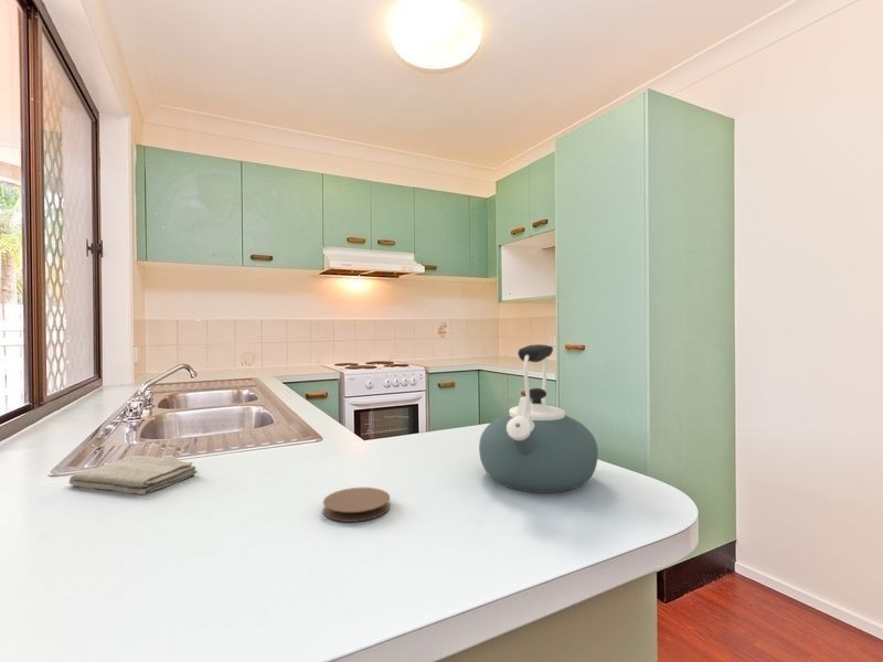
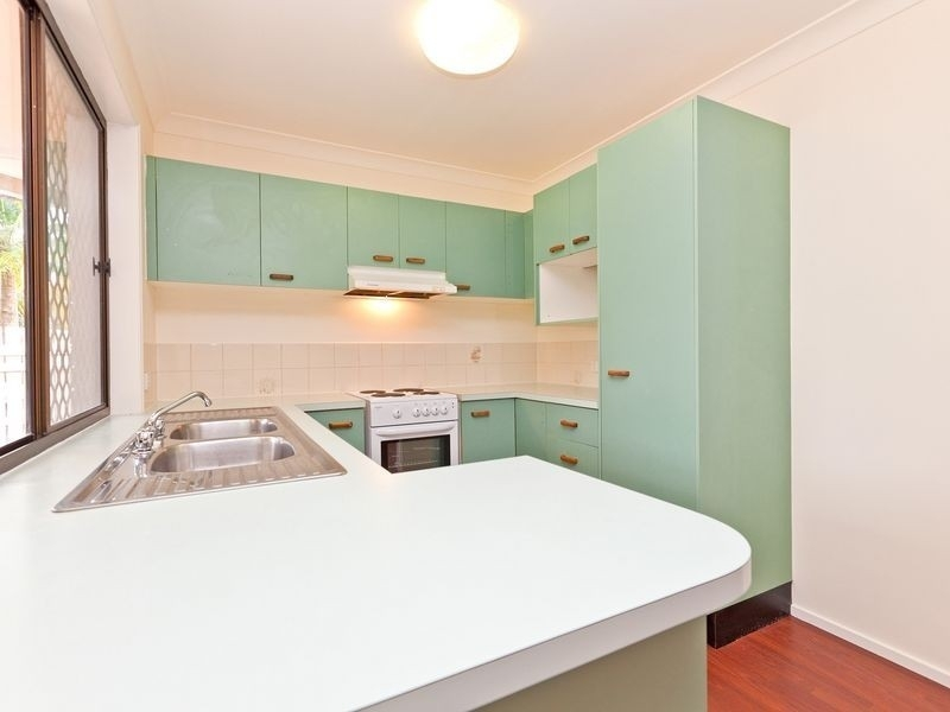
- washcloth [67,455,199,496]
- kettle [478,343,599,494]
- coaster [322,487,391,523]
